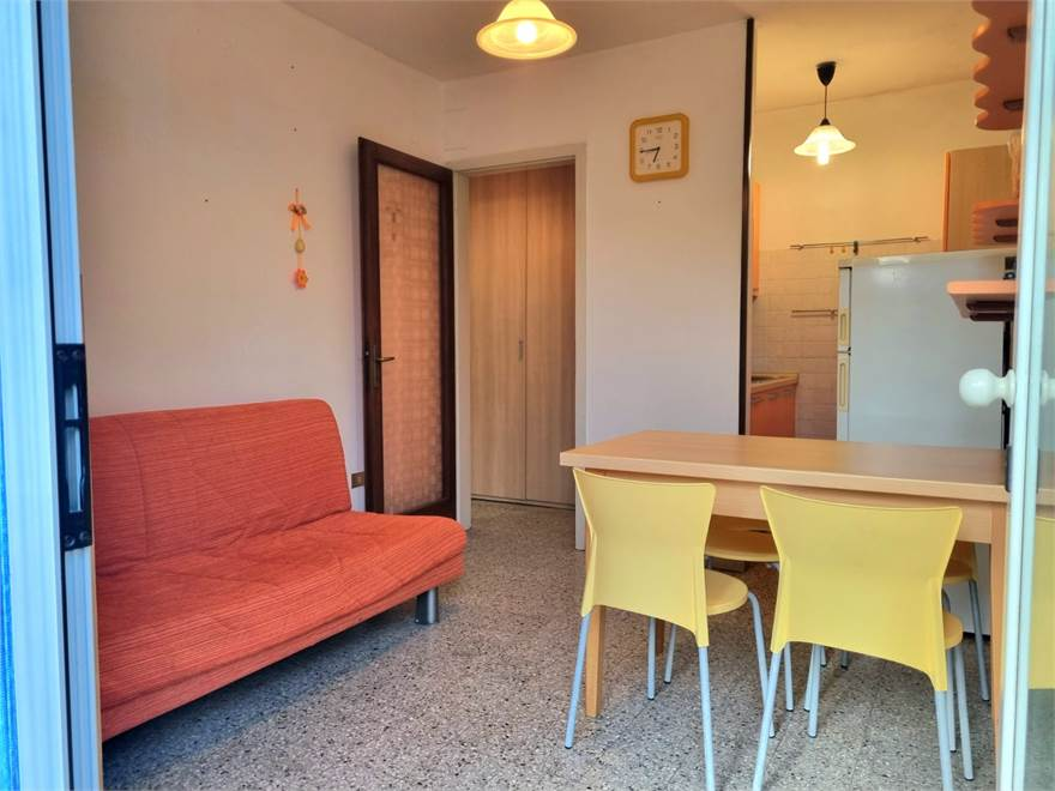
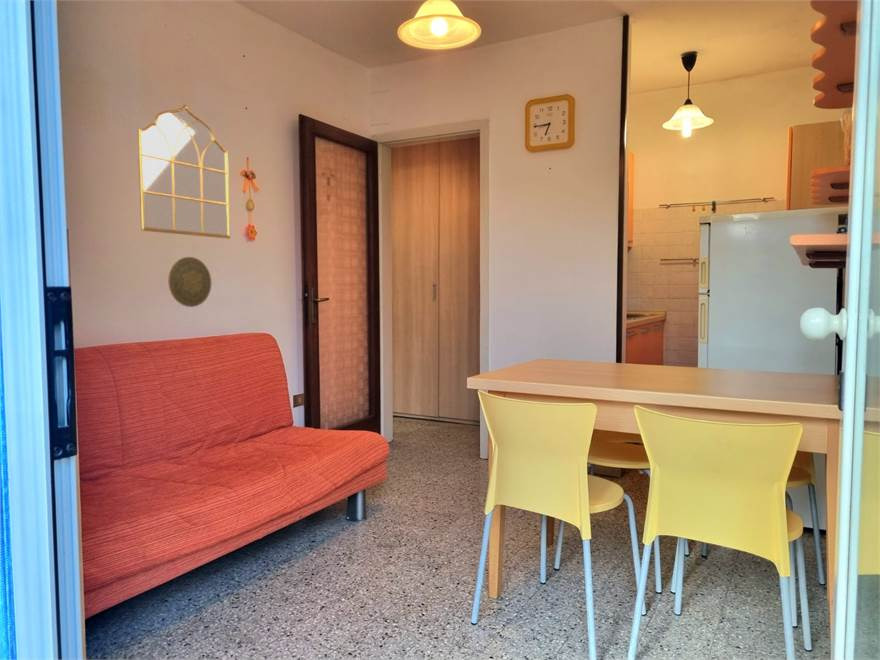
+ mirror [137,104,231,240]
+ decorative plate [167,256,212,308]
